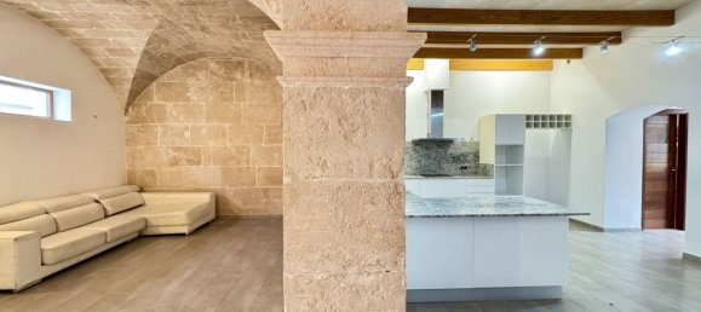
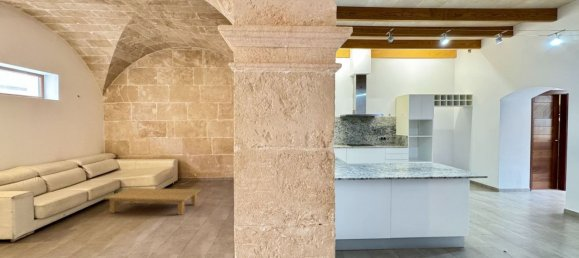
+ coffee table [103,187,202,216]
